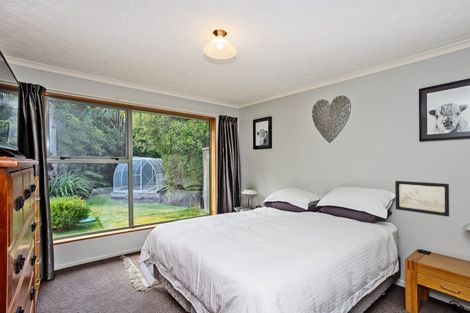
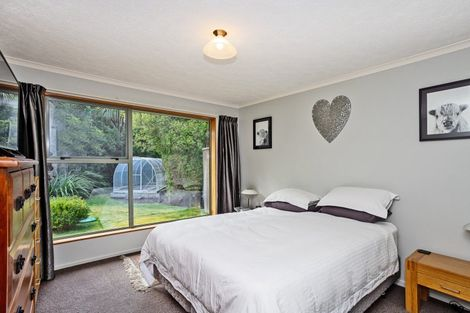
- wall art [394,180,450,218]
